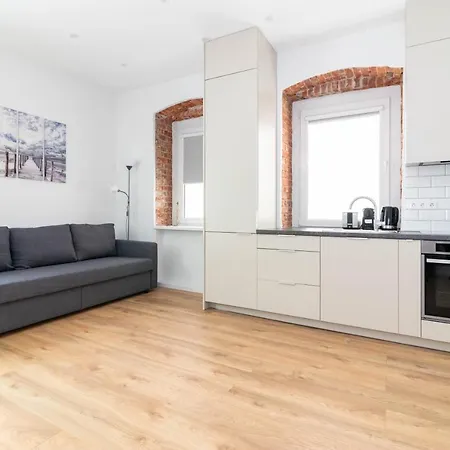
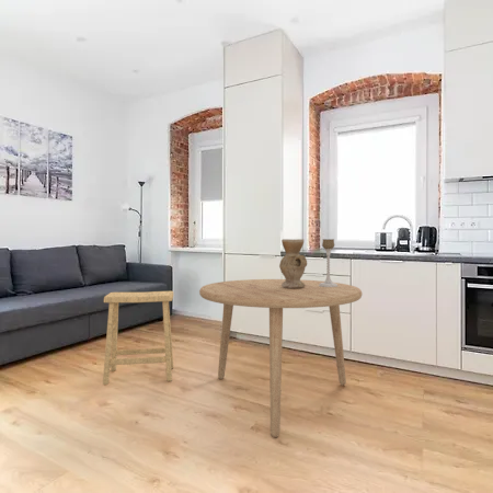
+ candle holder [319,238,337,287]
+ stool [102,290,174,386]
+ vase [278,238,308,288]
+ dining table [198,278,364,438]
